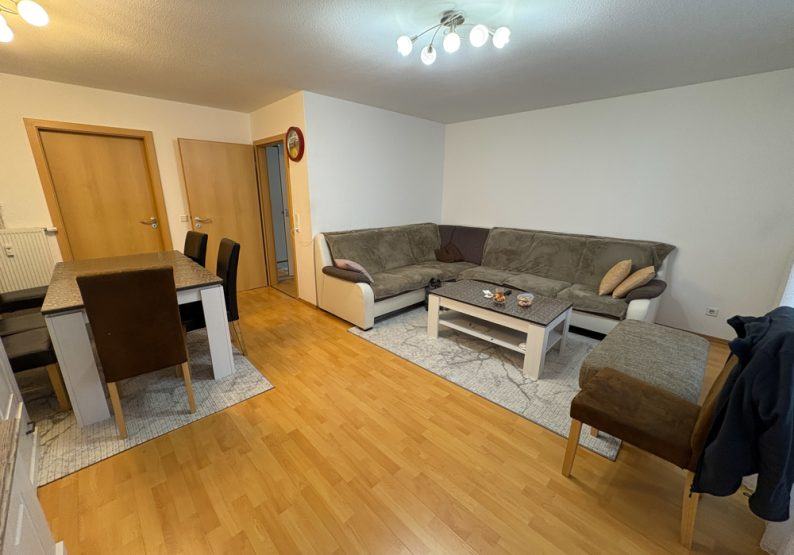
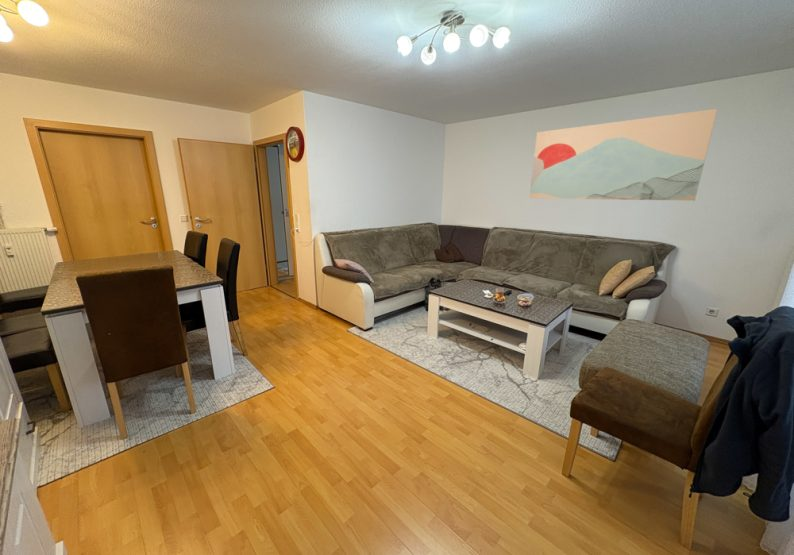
+ wall art [528,108,718,202]
